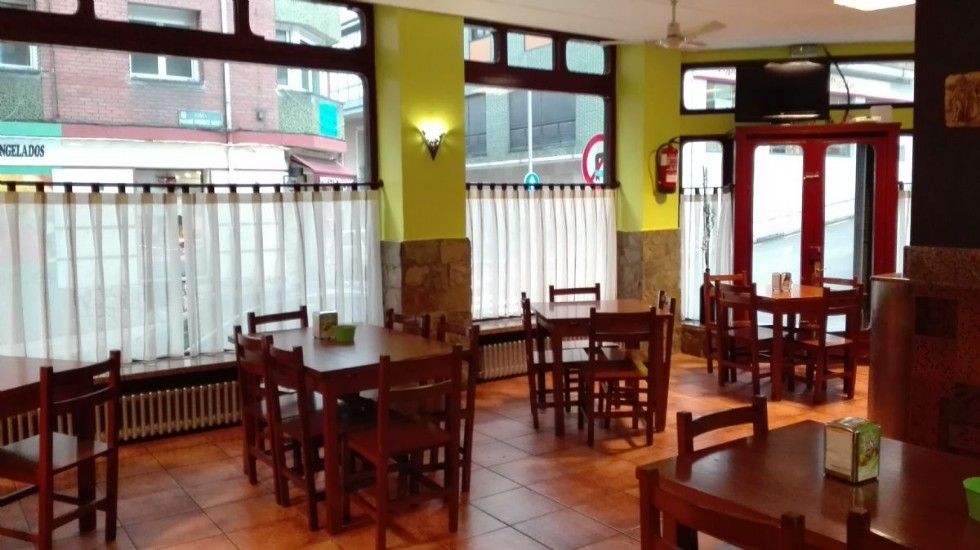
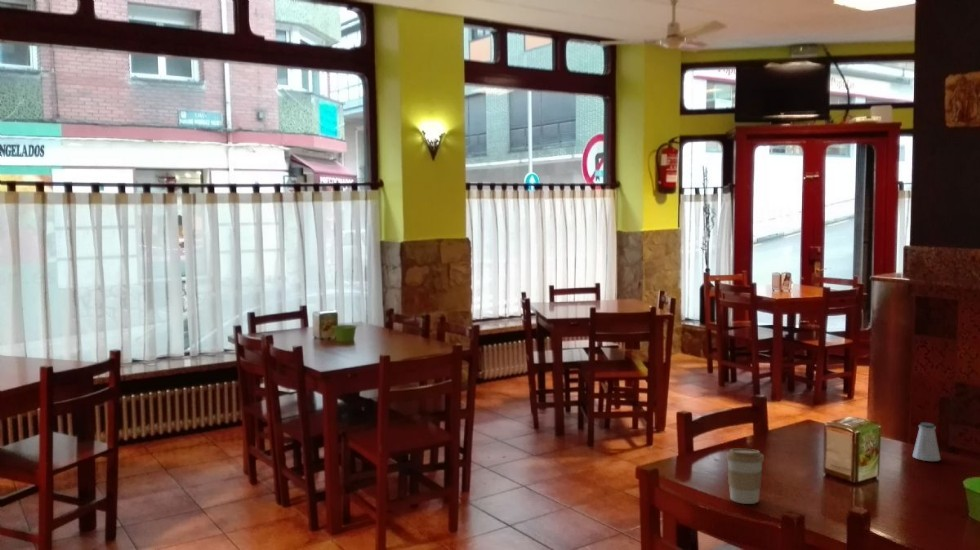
+ coffee cup [725,448,765,505]
+ saltshaker [912,422,942,462]
